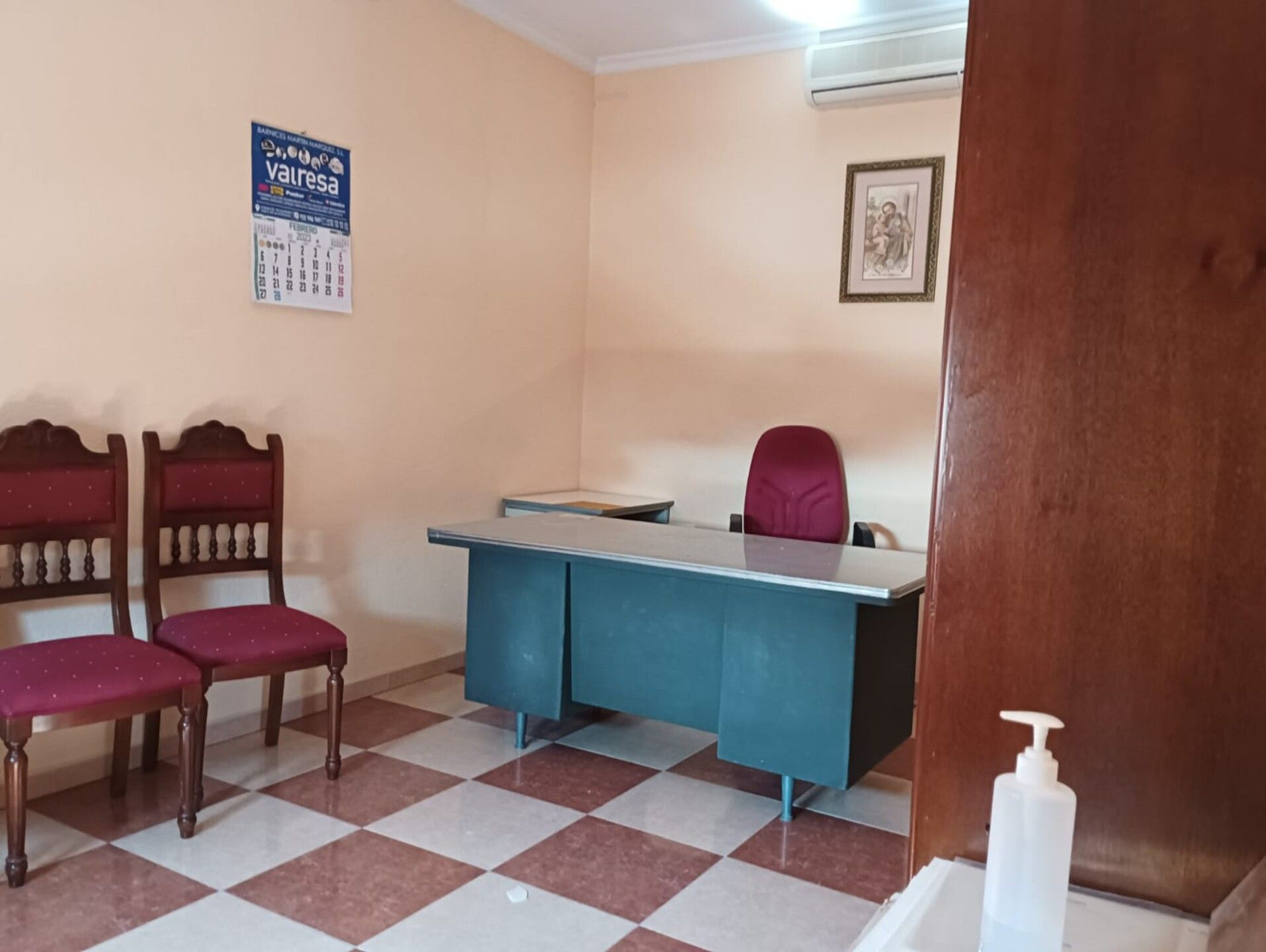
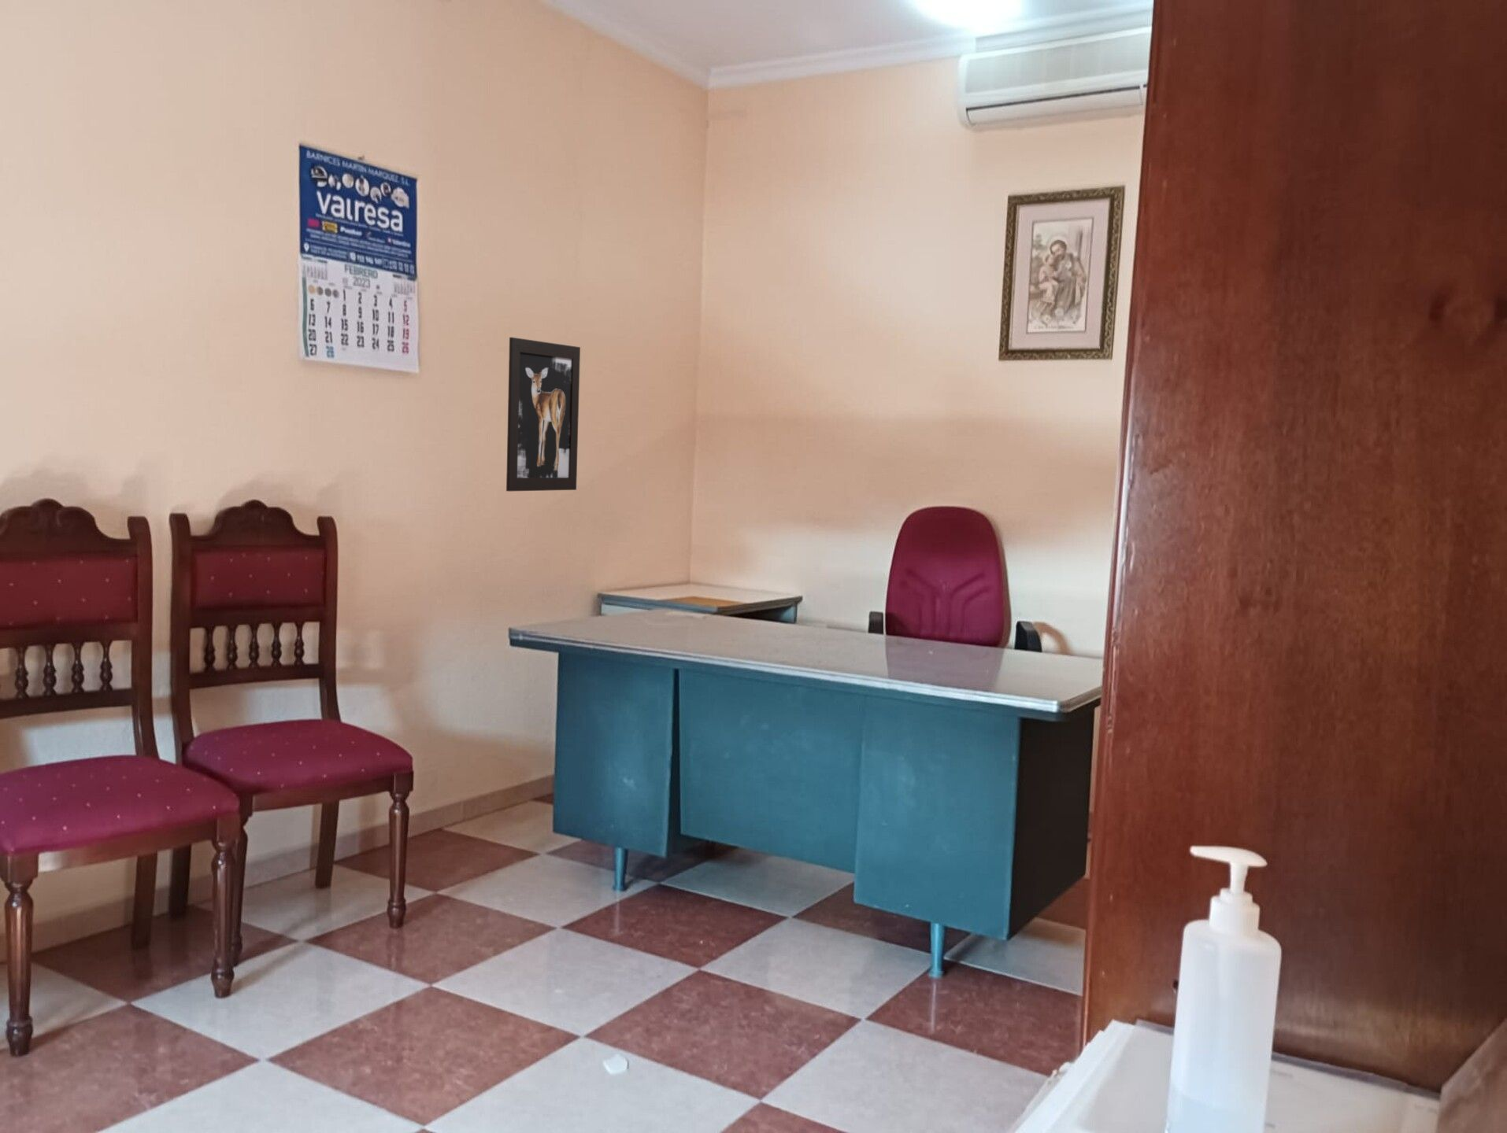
+ wall art [506,337,581,493]
